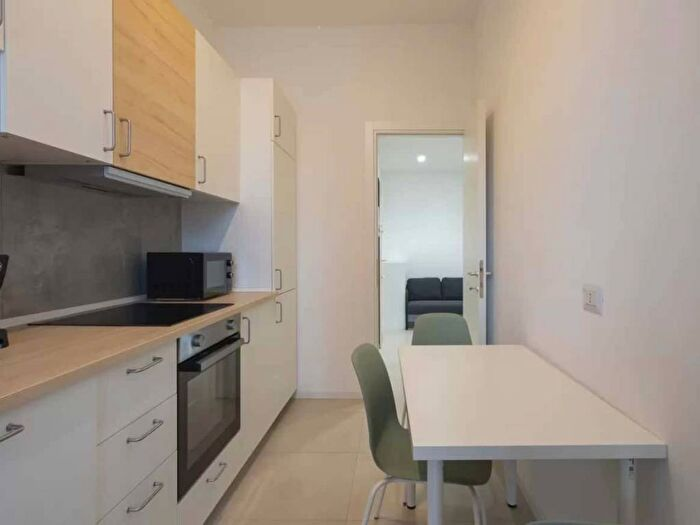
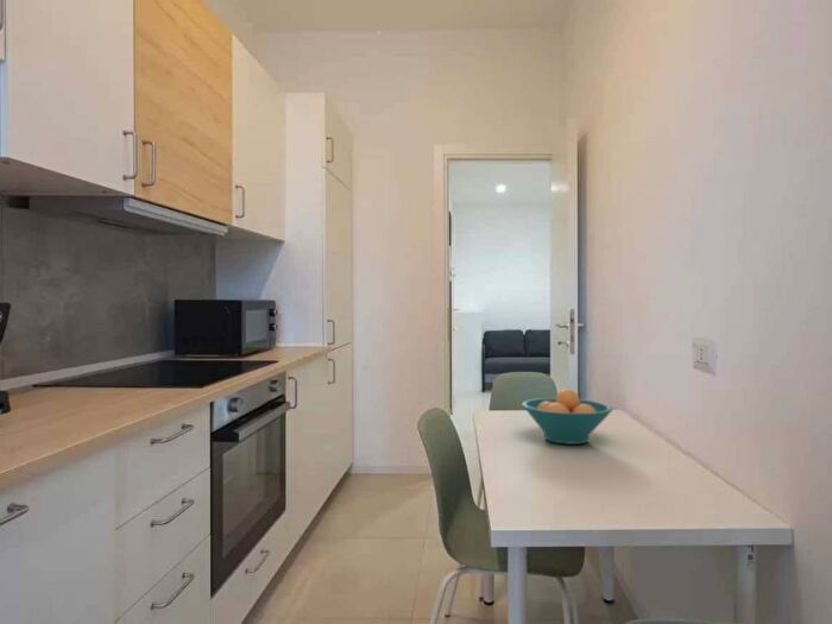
+ fruit bowl [521,387,614,446]
